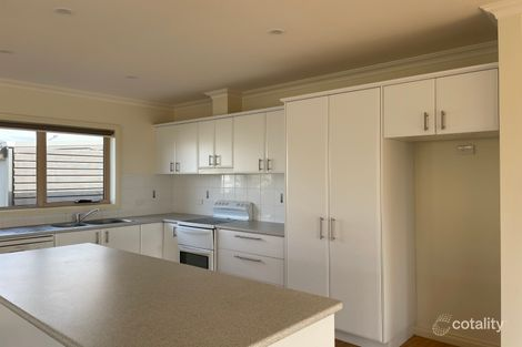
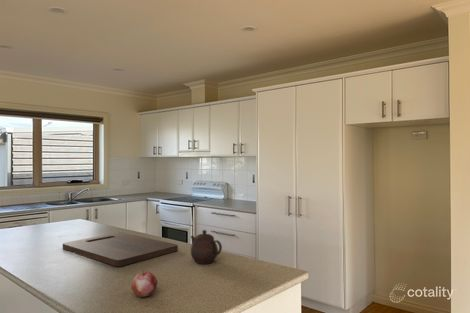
+ fruit [130,269,158,298]
+ cutting board [62,232,179,267]
+ teapot [190,229,223,265]
